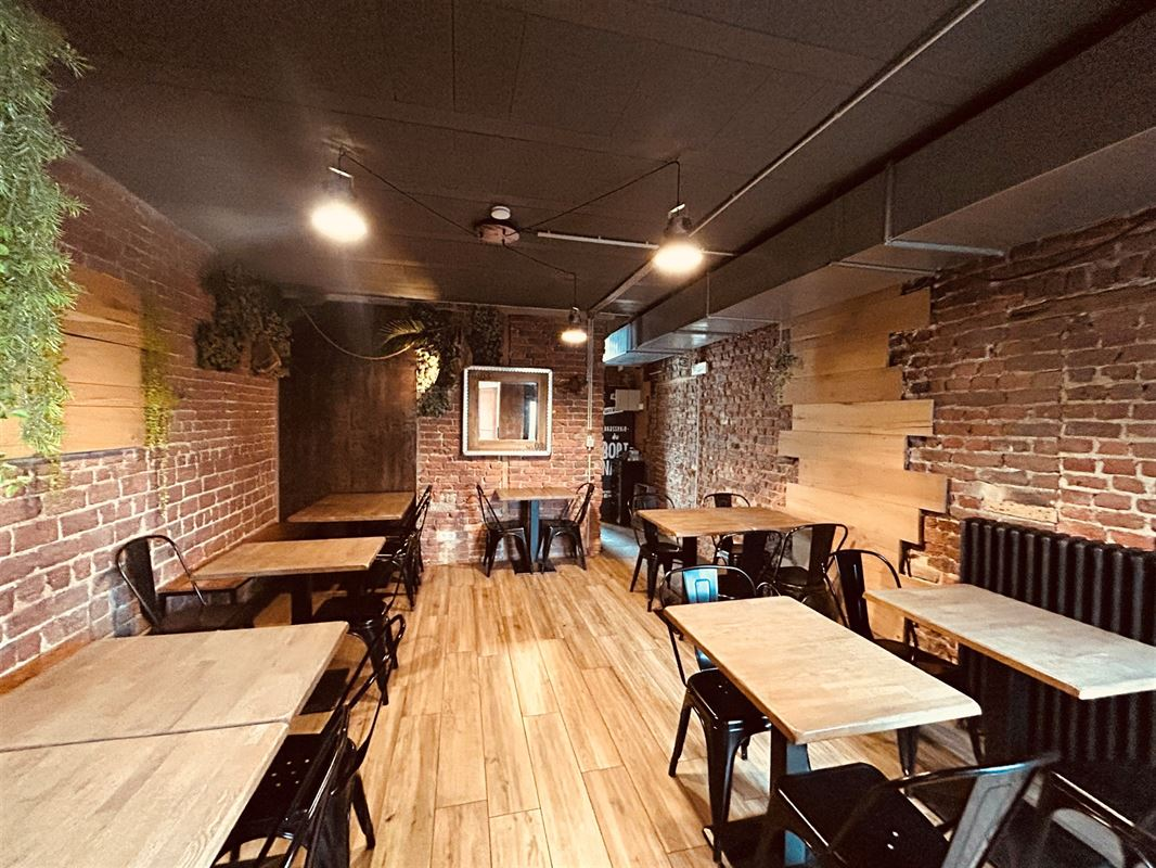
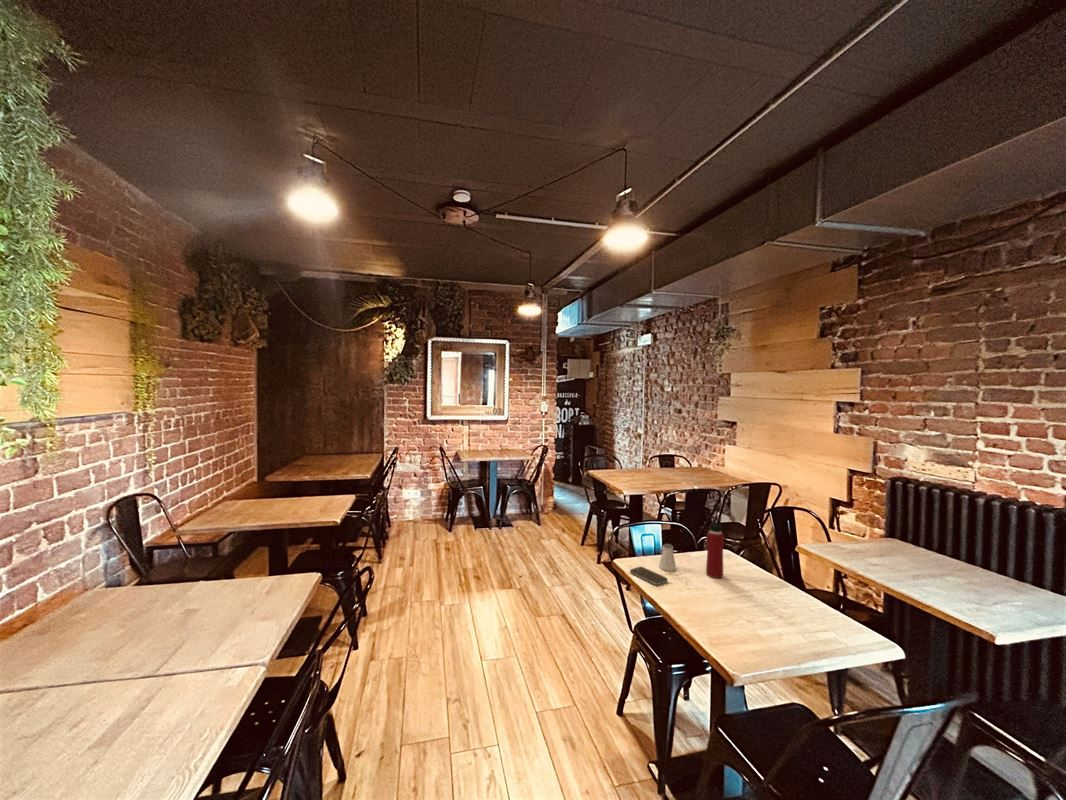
+ water bottle [705,515,725,579]
+ smartphone [629,566,669,586]
+ saltshaker [658,543,677,572]
